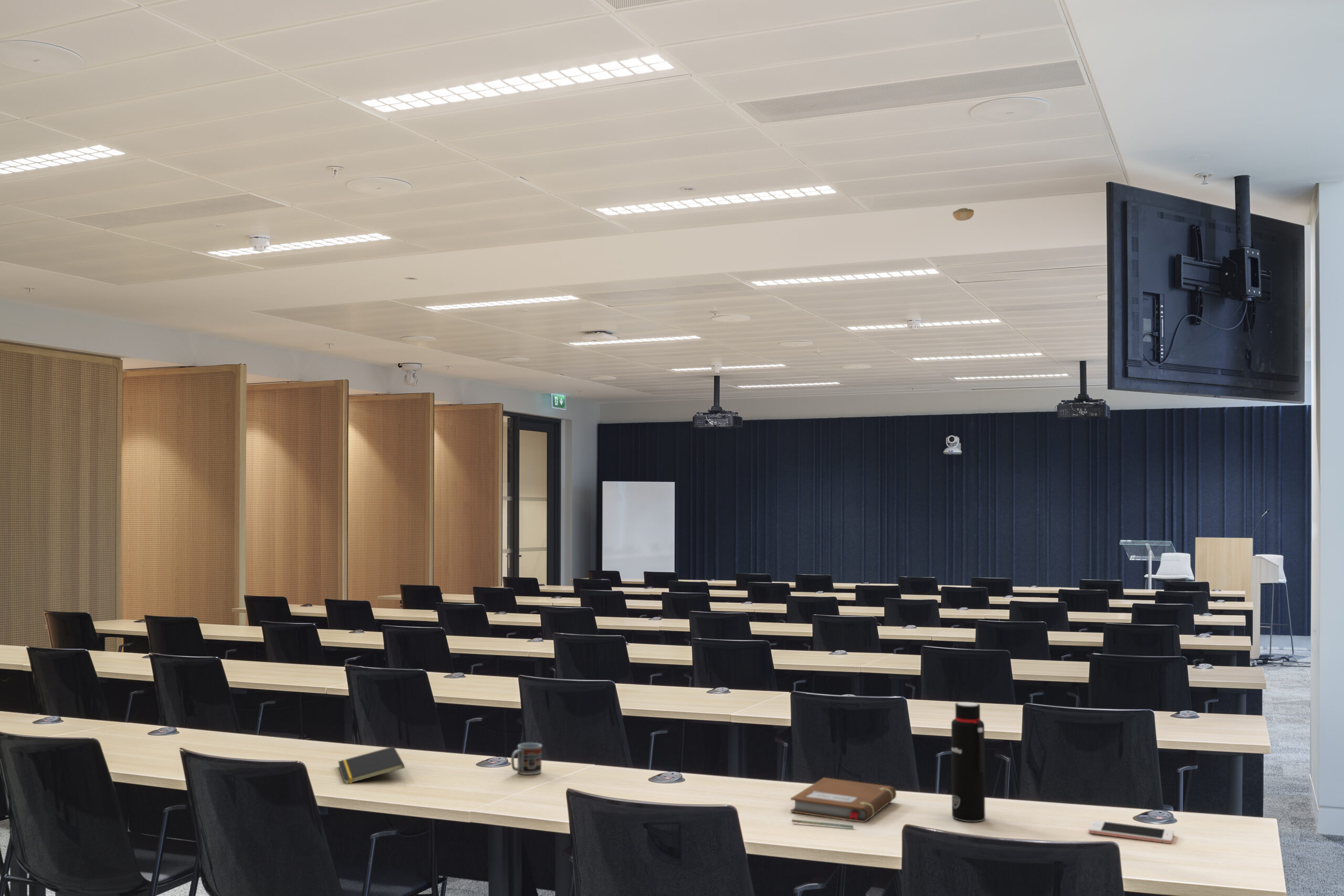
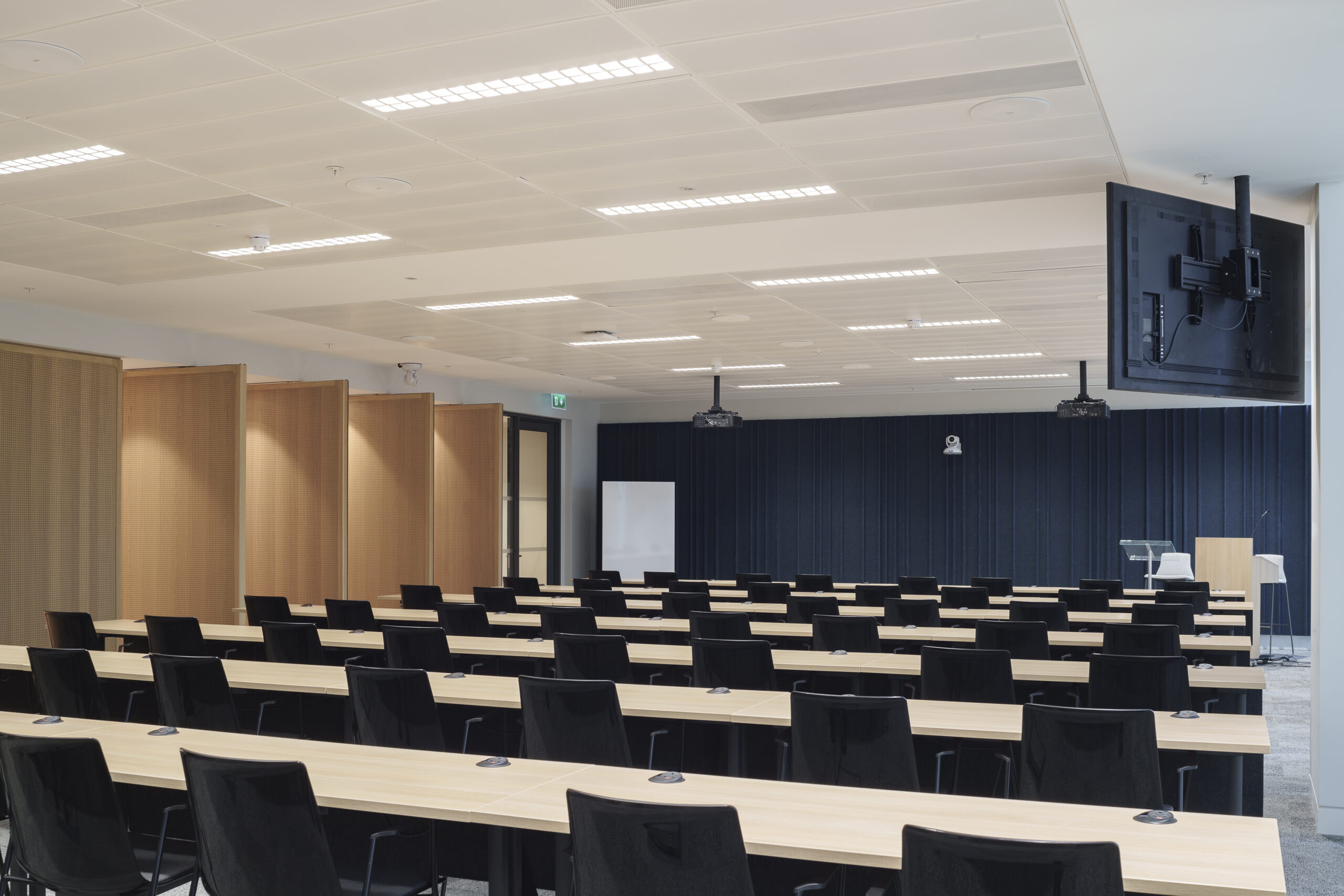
- notepad [338,746,405,784]
- pen [791,819,854,829]
- cell phone [1088,820,1174,844]
- water bottle [951,702,986,823]
- cup [511,742,543,775]
- notebook [790,777,897,823]
- smoke detector [952,207,974,222]
